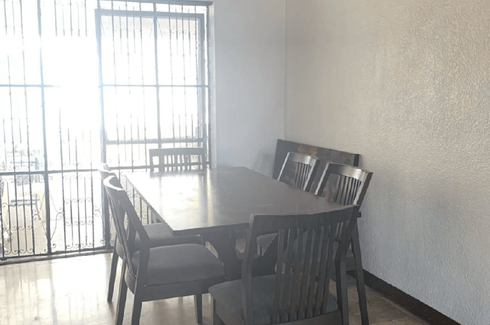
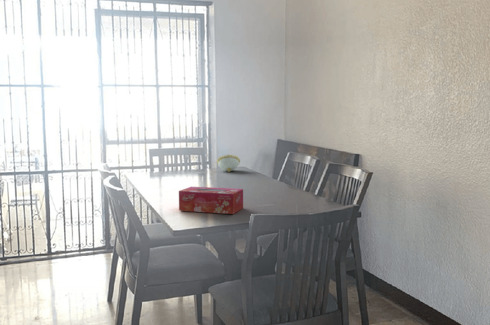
+ decorative bowl [216,154,241,173]
+ tissue box [178,186,244,215]
